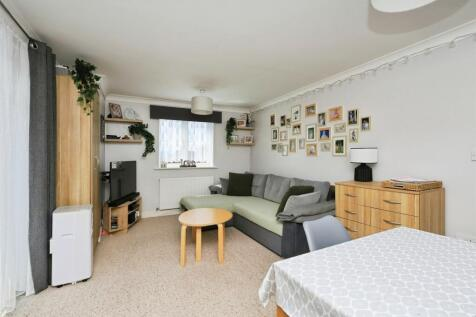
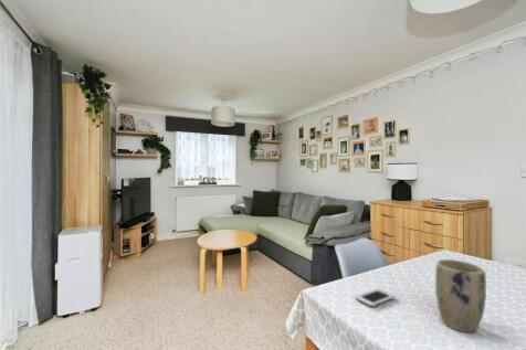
+ cell phone [355,288,396,308]
+ plant pot [434,258,487,333]
